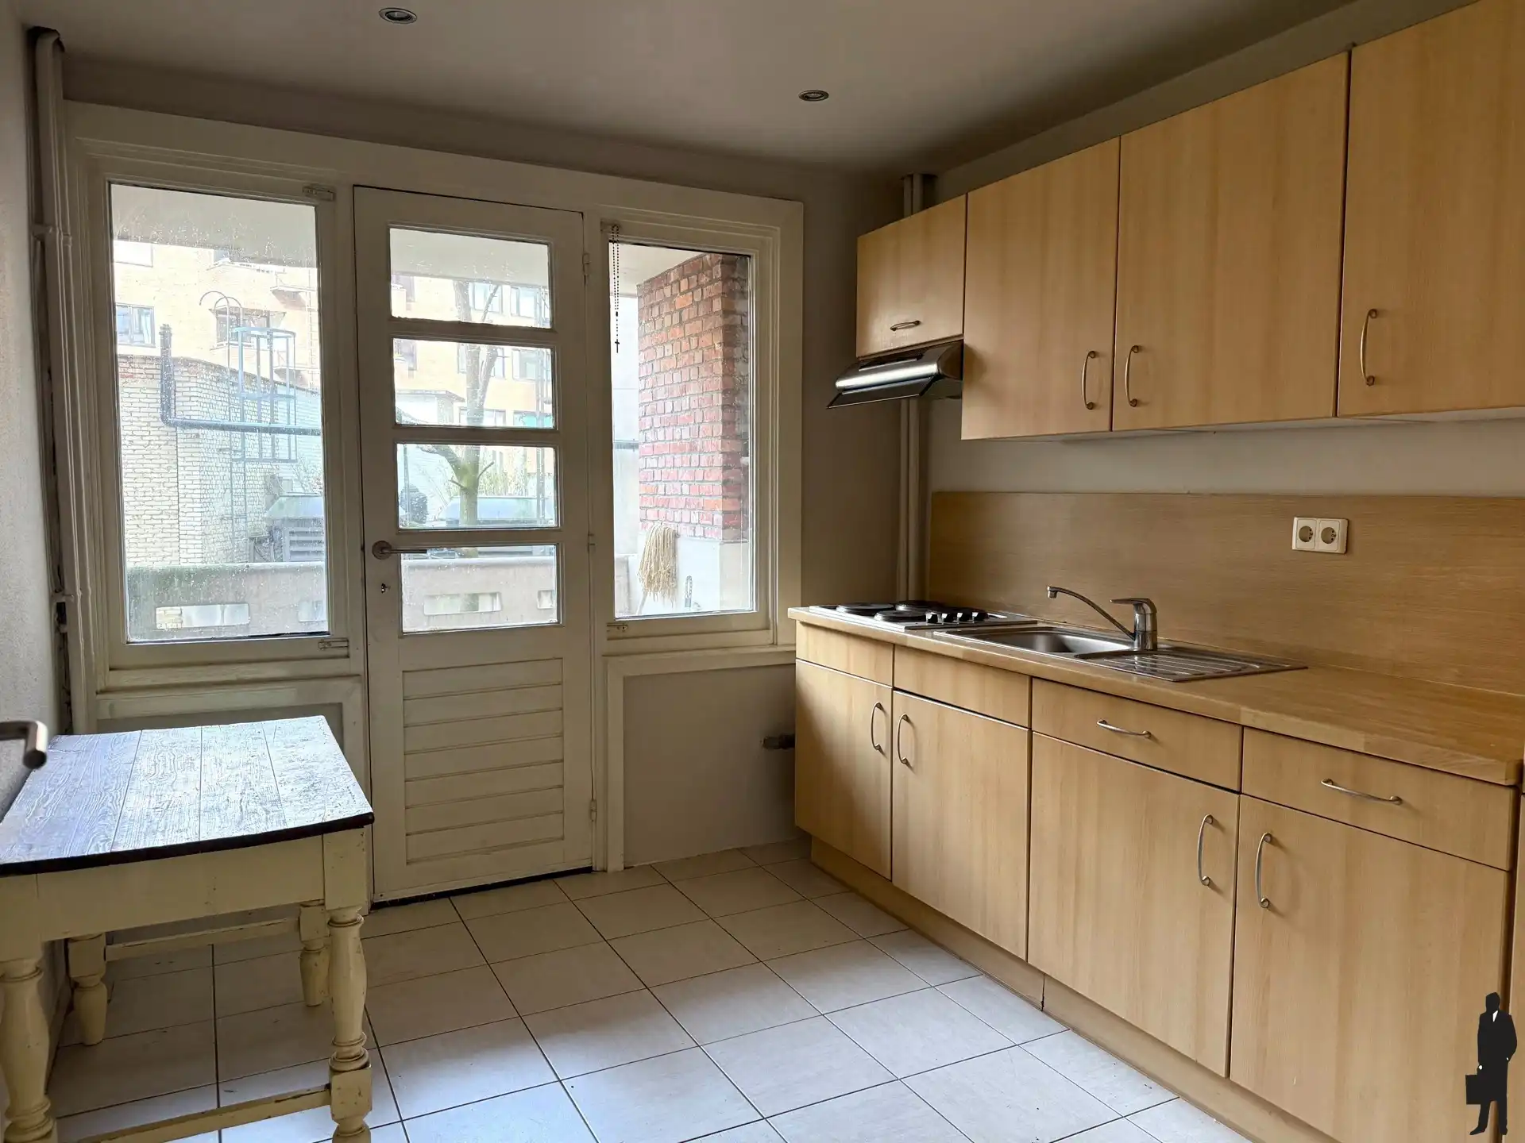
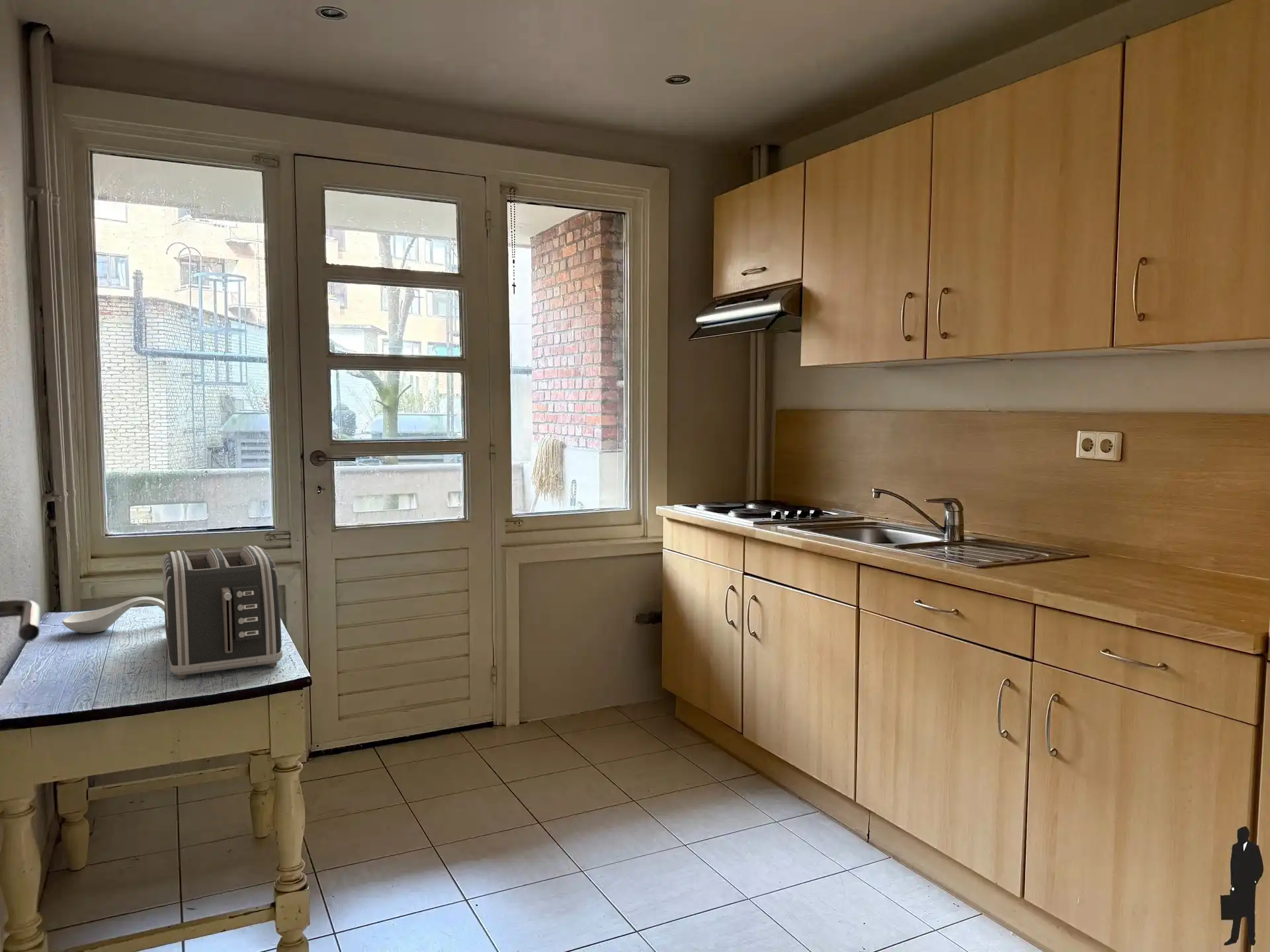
+ spoon rest [62,596,165,634]
+ toaster [161,545,283,680]
